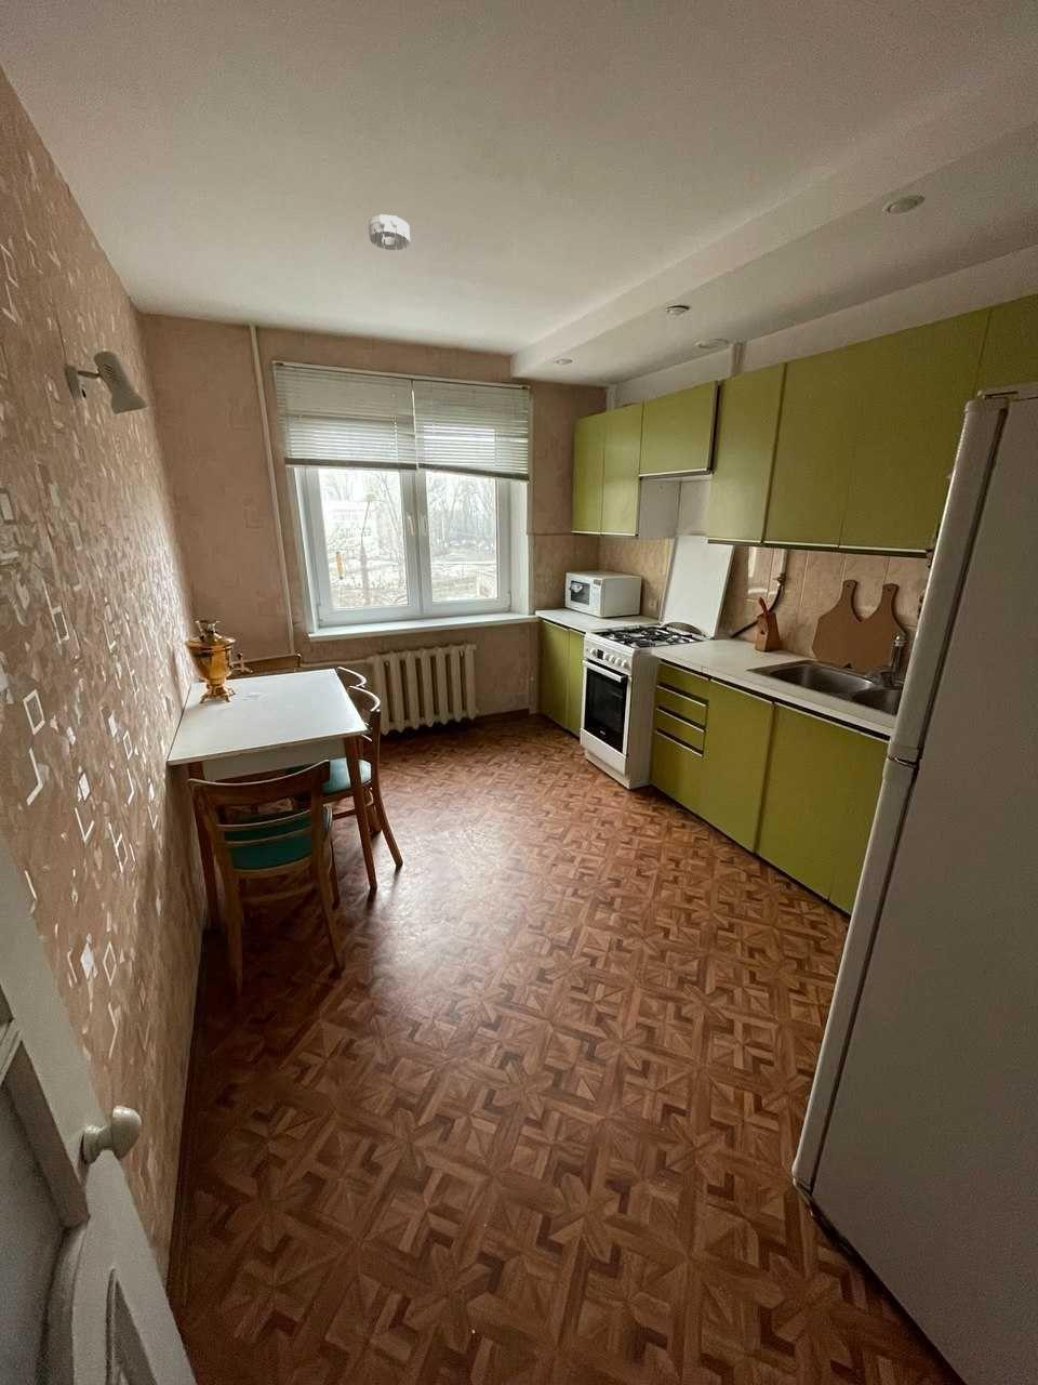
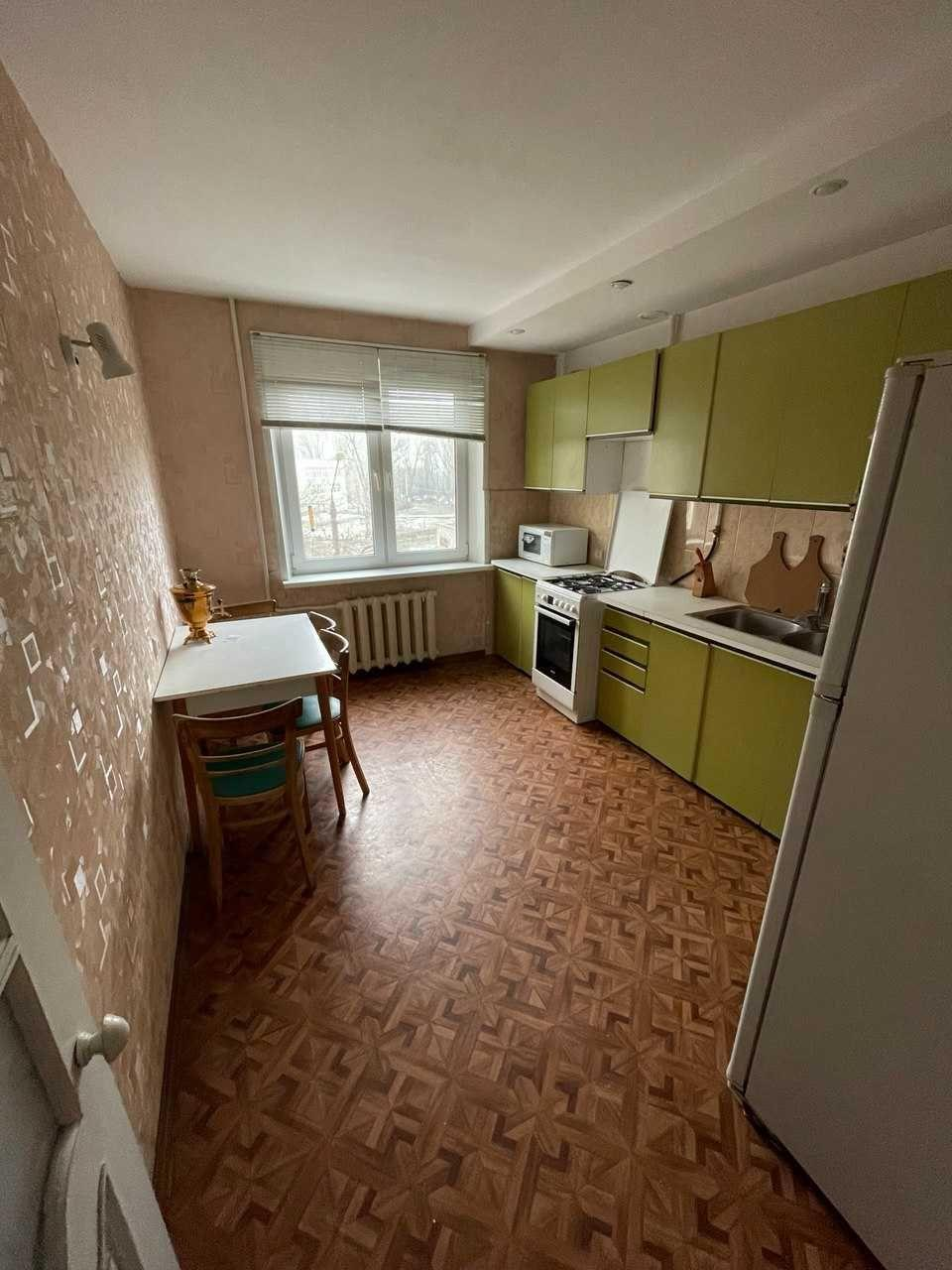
- smoke detector [367,213,411,251]
